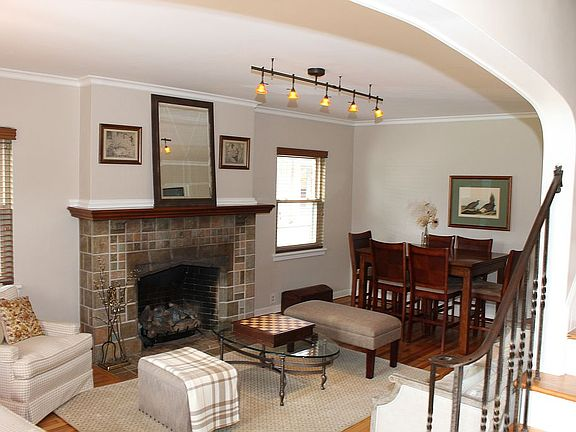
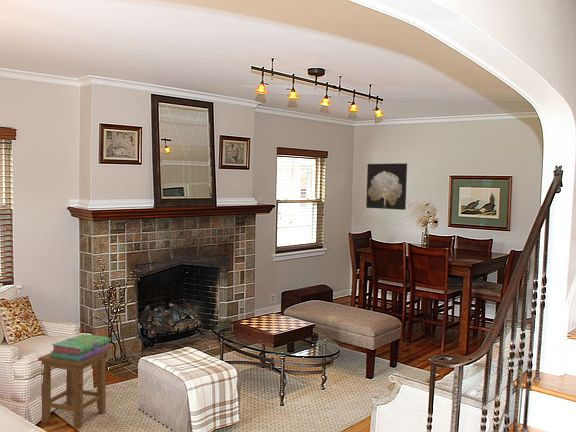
+ wall art [365,162,408,211]
+ stack of books [50,333,112,362]
+ stool [37,349,110,430]
